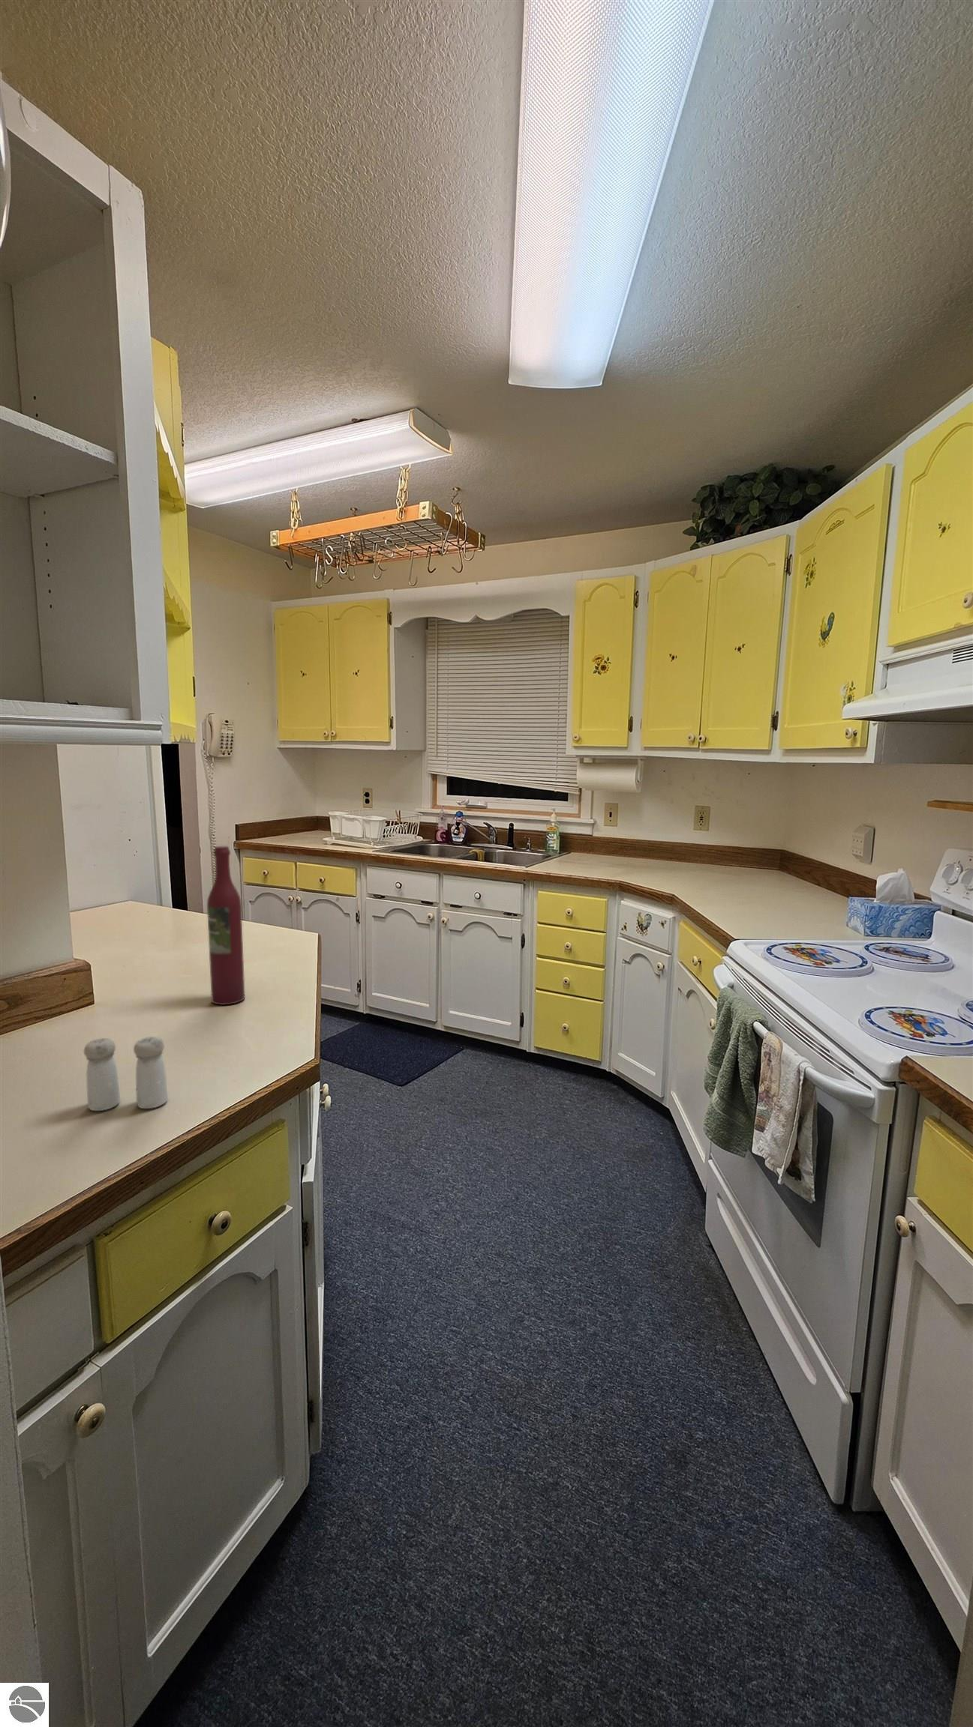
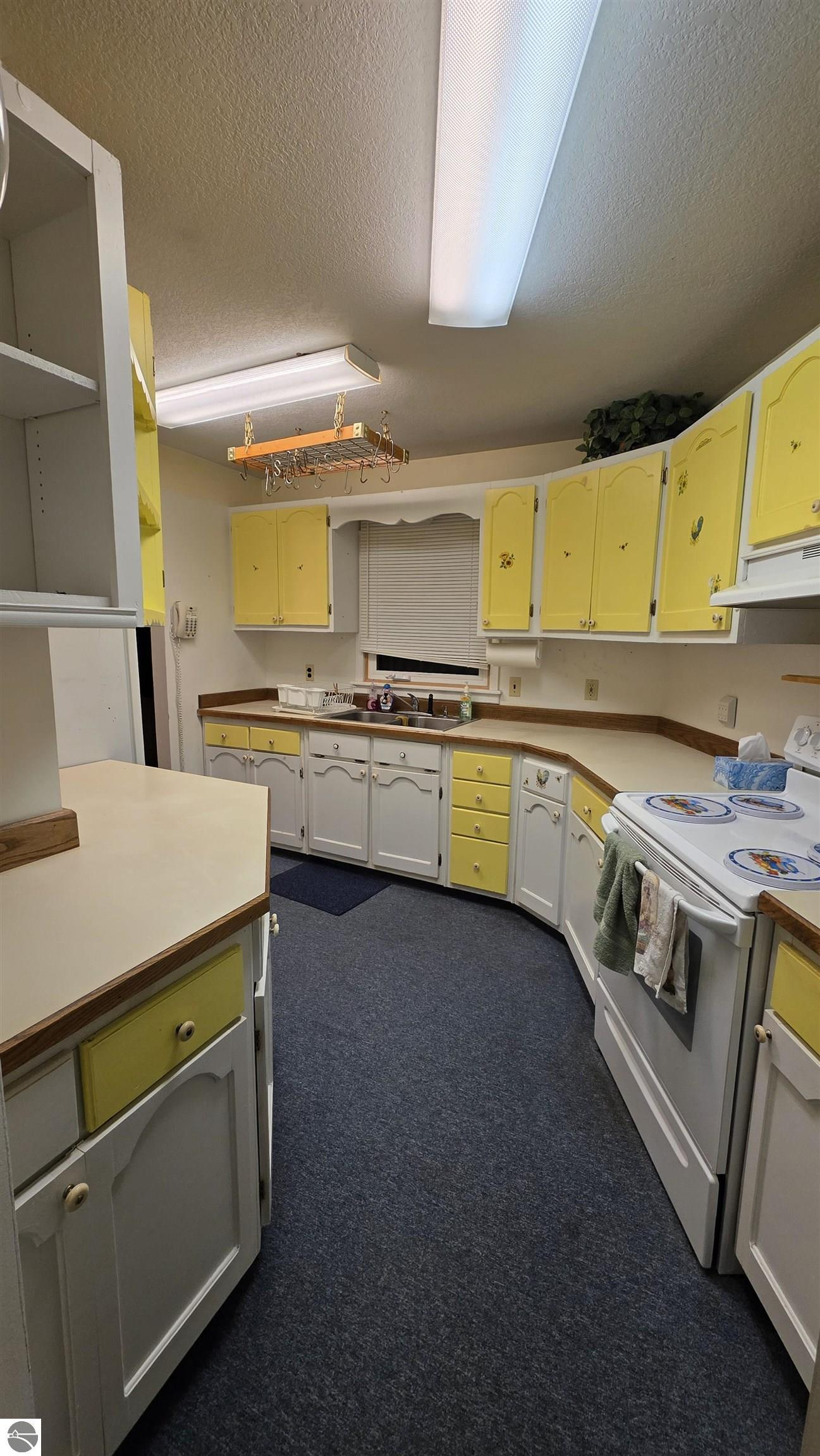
- salt and pepper shaker [83,1035,168,1111]
- wine bottle [206,846,246,1006]
